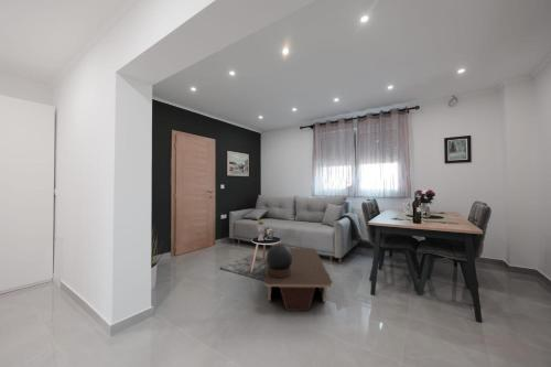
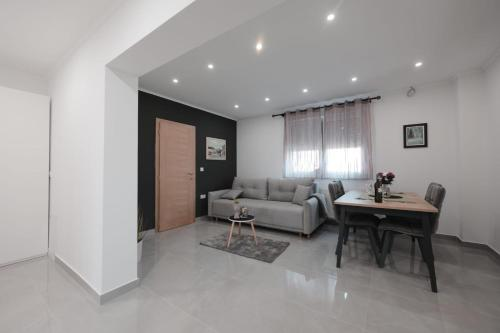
- coffee table [262,247,334,312]
- decorative sphere [266,242,293,279]
